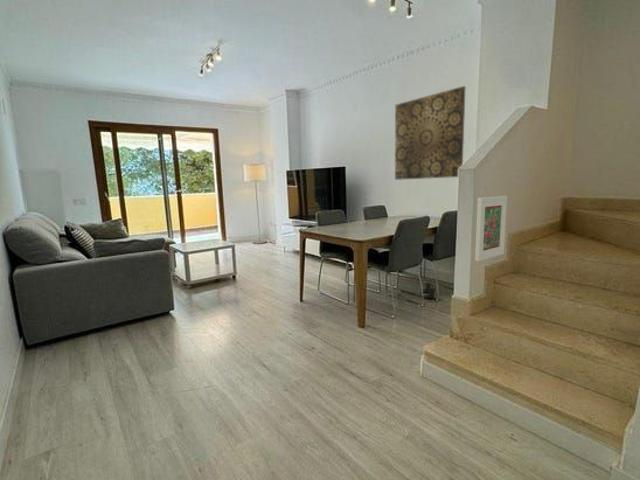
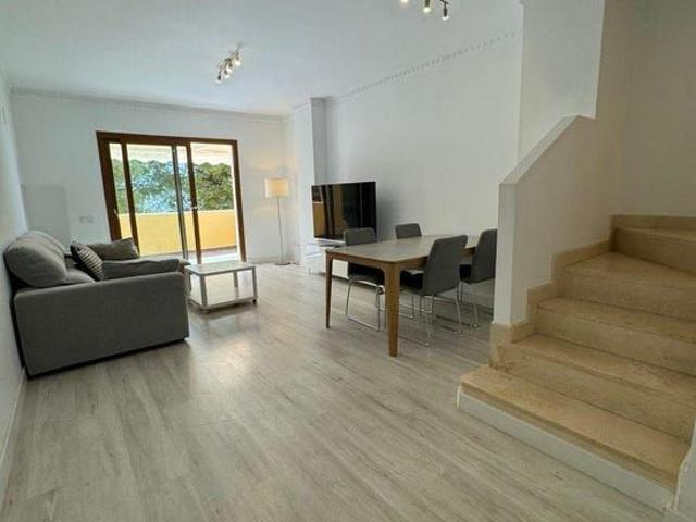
- boots [419,282,437,300]
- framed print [474,195,508,262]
- wall art [394,85,467,181]
